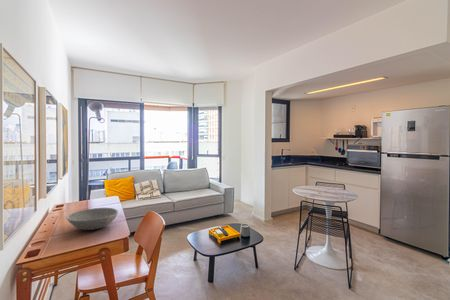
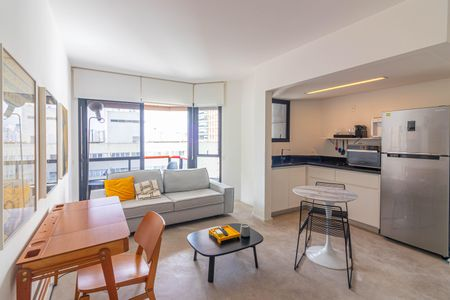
- bowl [65,207,119,231]
